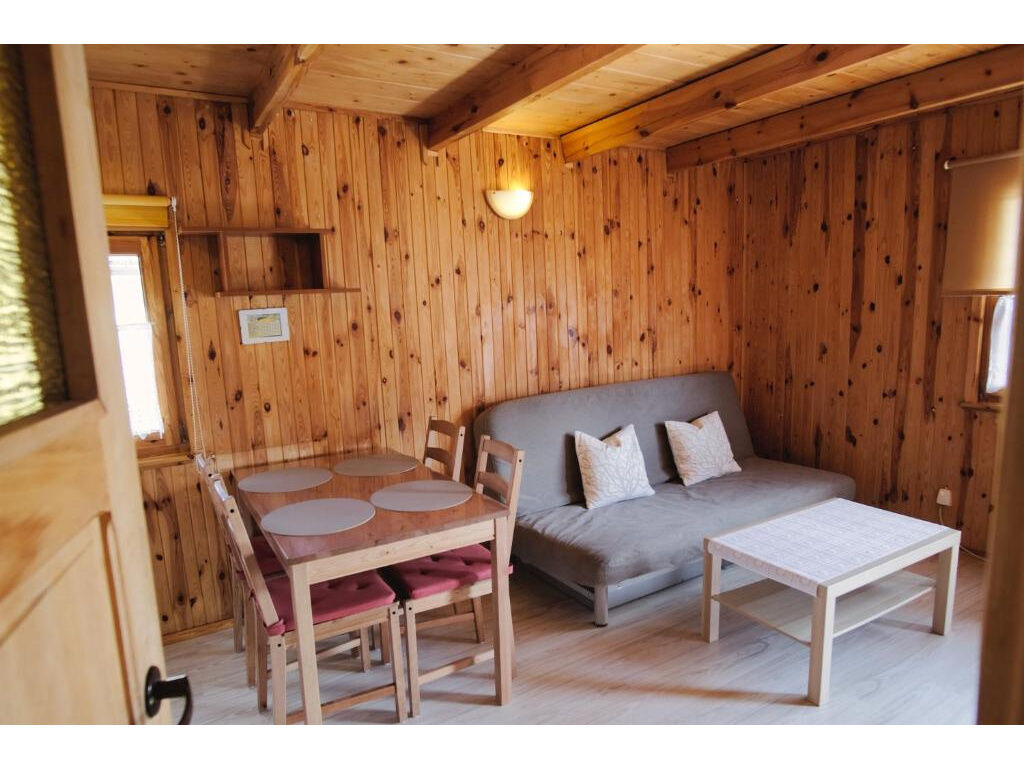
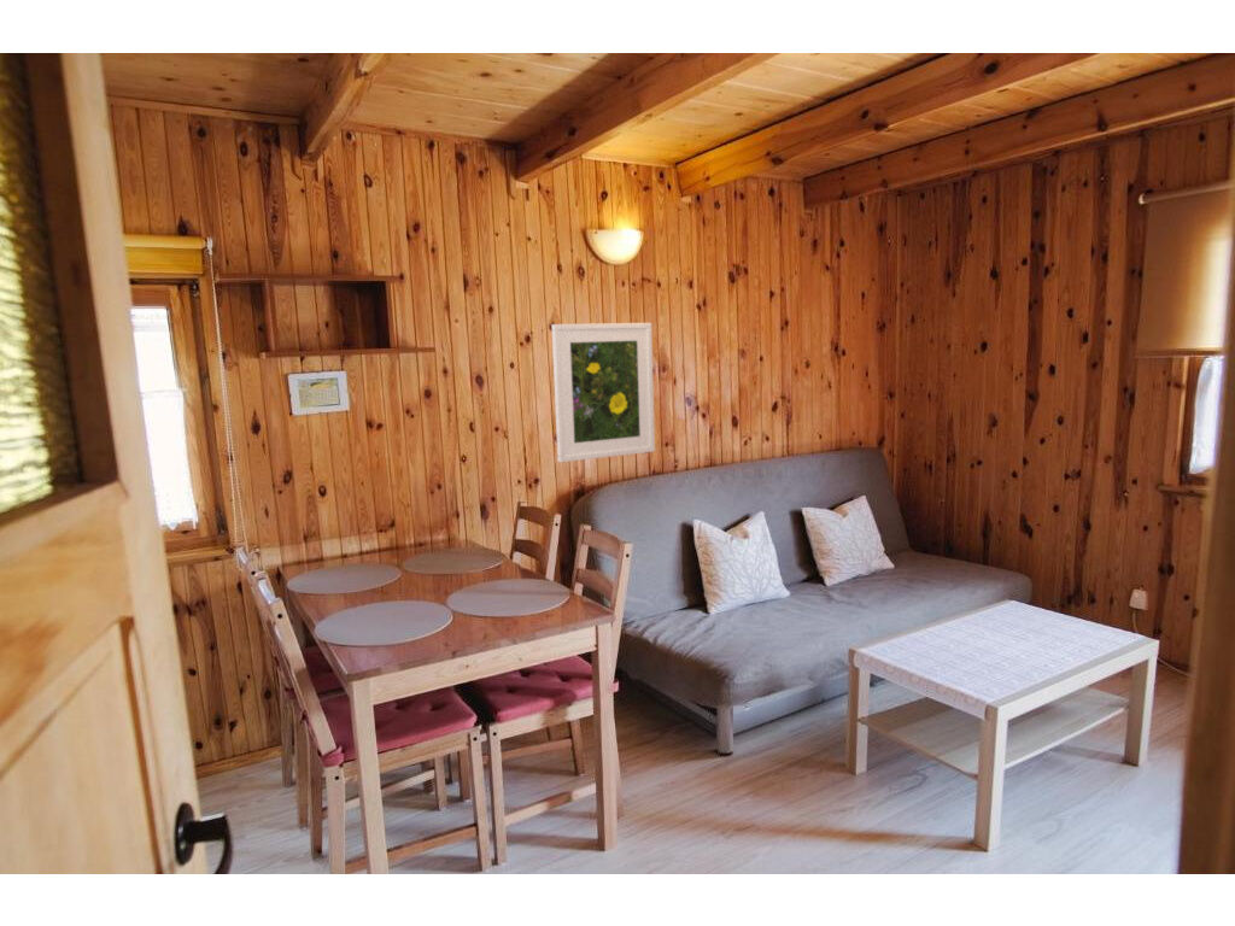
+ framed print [550,322,656,463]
